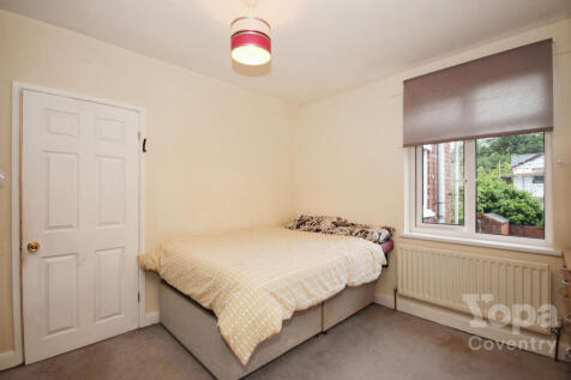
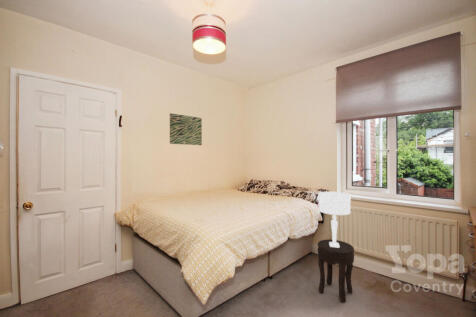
+ table lamp [318,191,352,248]
+ side table [317,239,355,304]
+ wall art [169,112,203,146]
